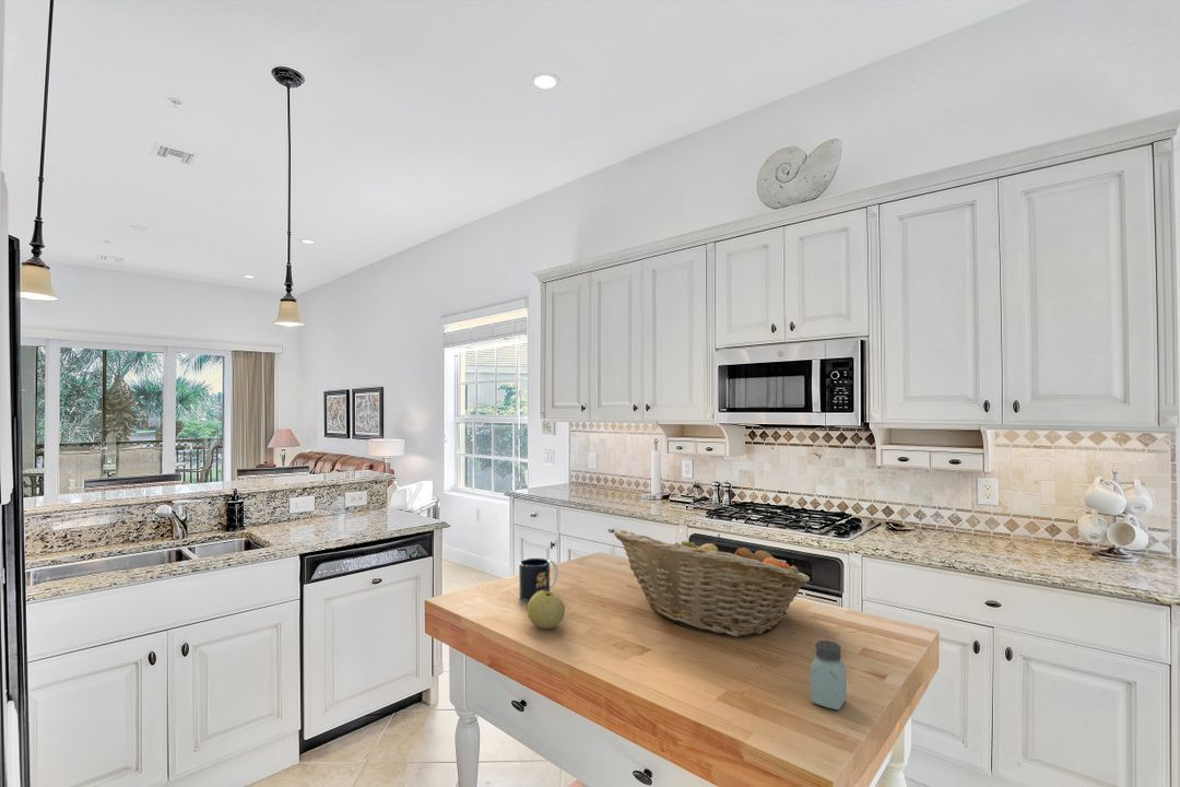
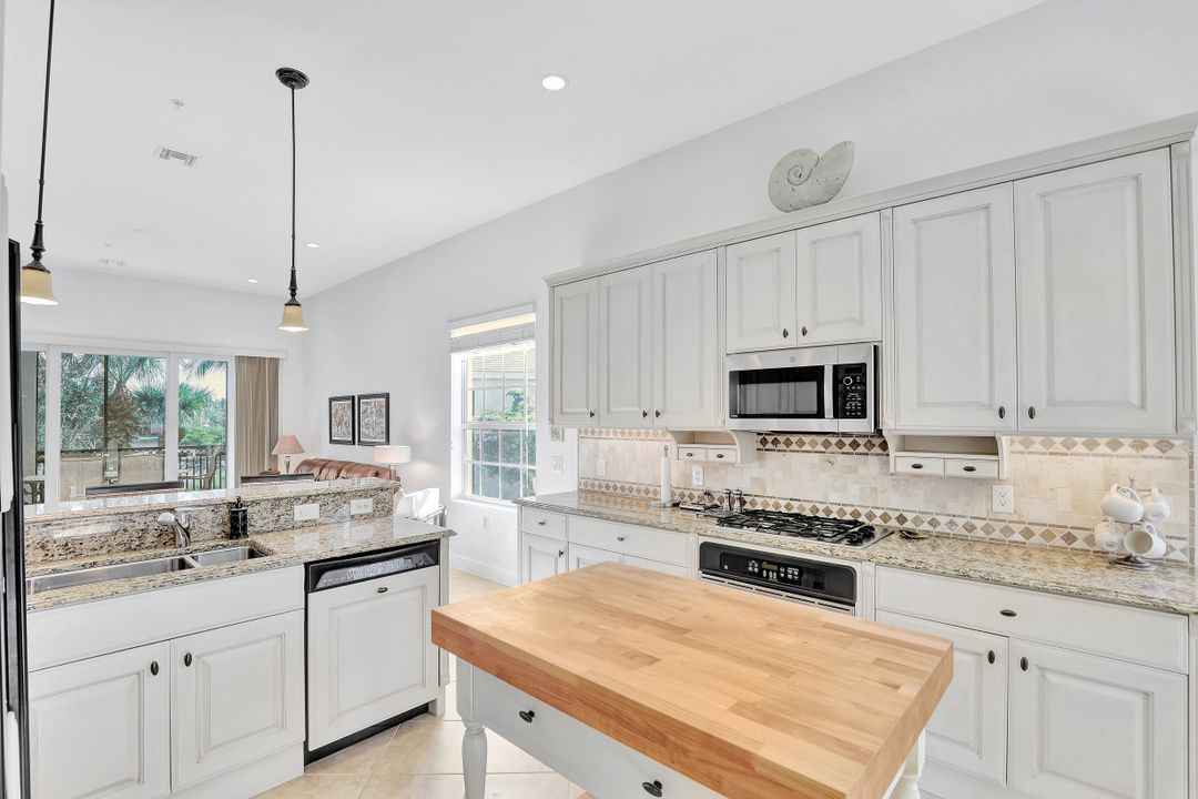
- mug [518,556,559,602]
- saltshaker [810,639,848,710]
- fruit basket [613,529,811,638]
- apple [527,590,566,630]
